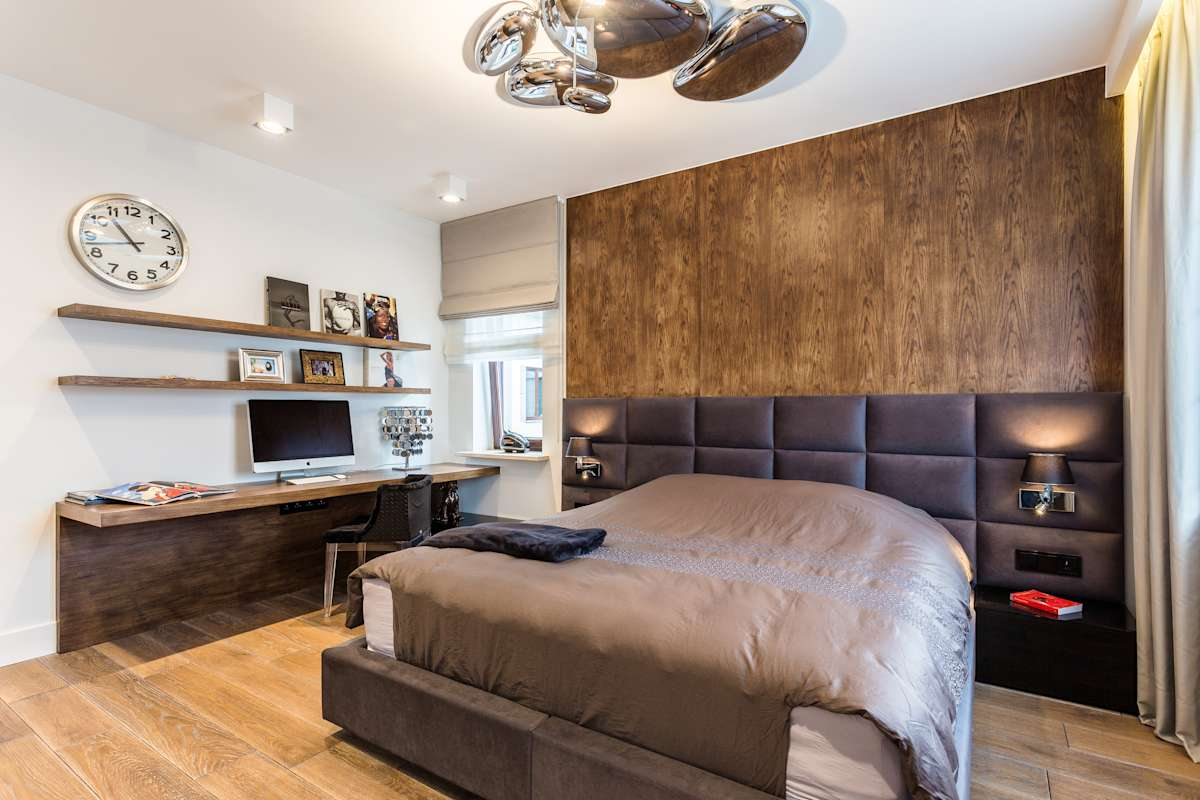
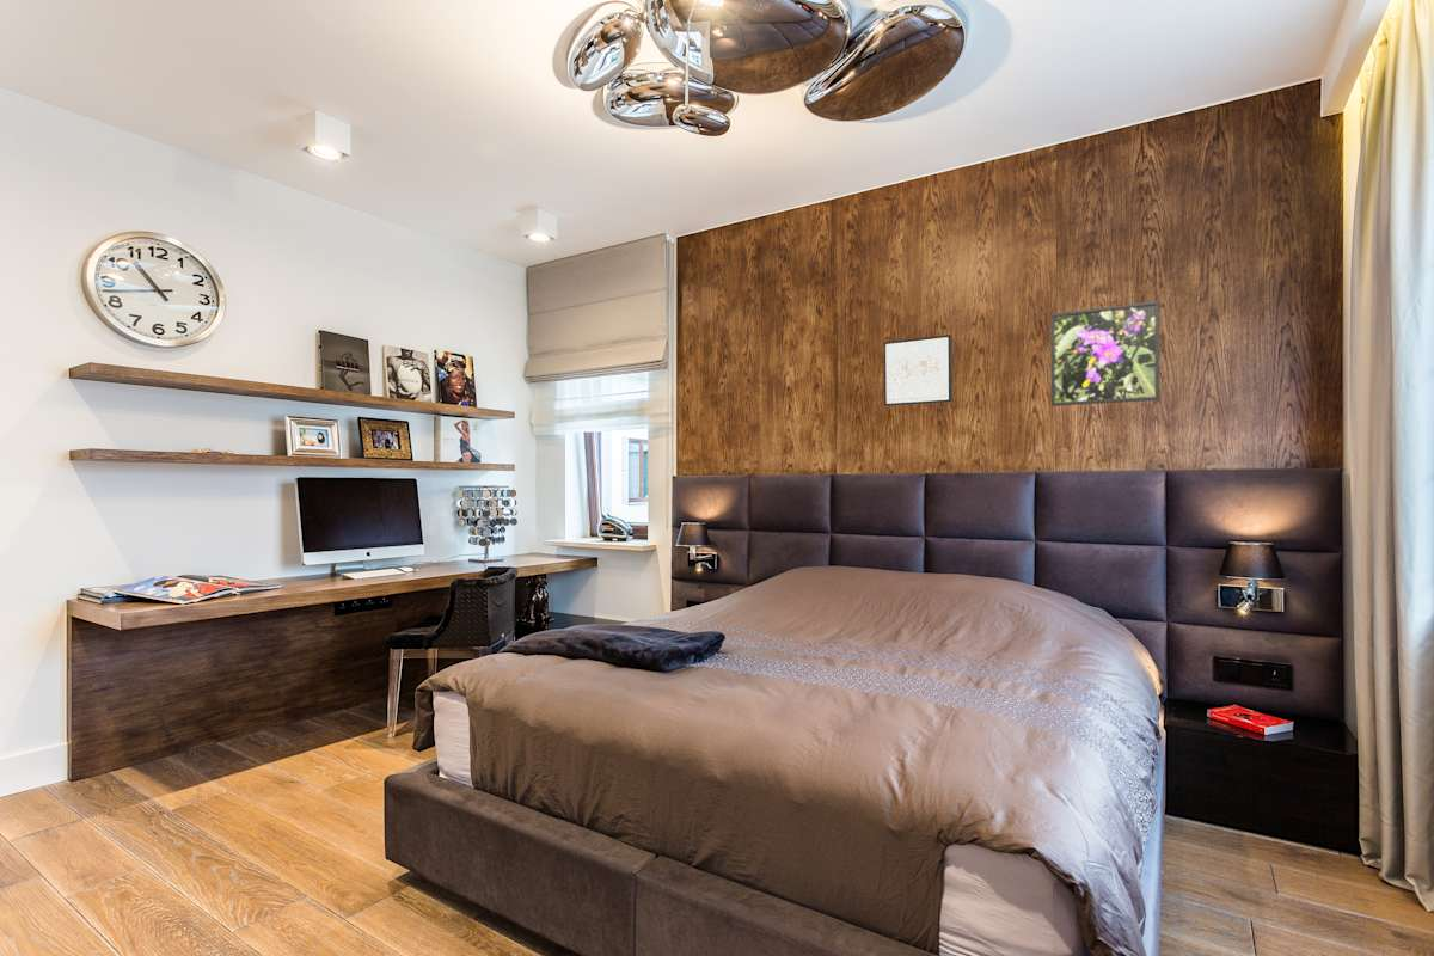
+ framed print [1049,300,1160,407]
+ wall art [883,333,954,407]
